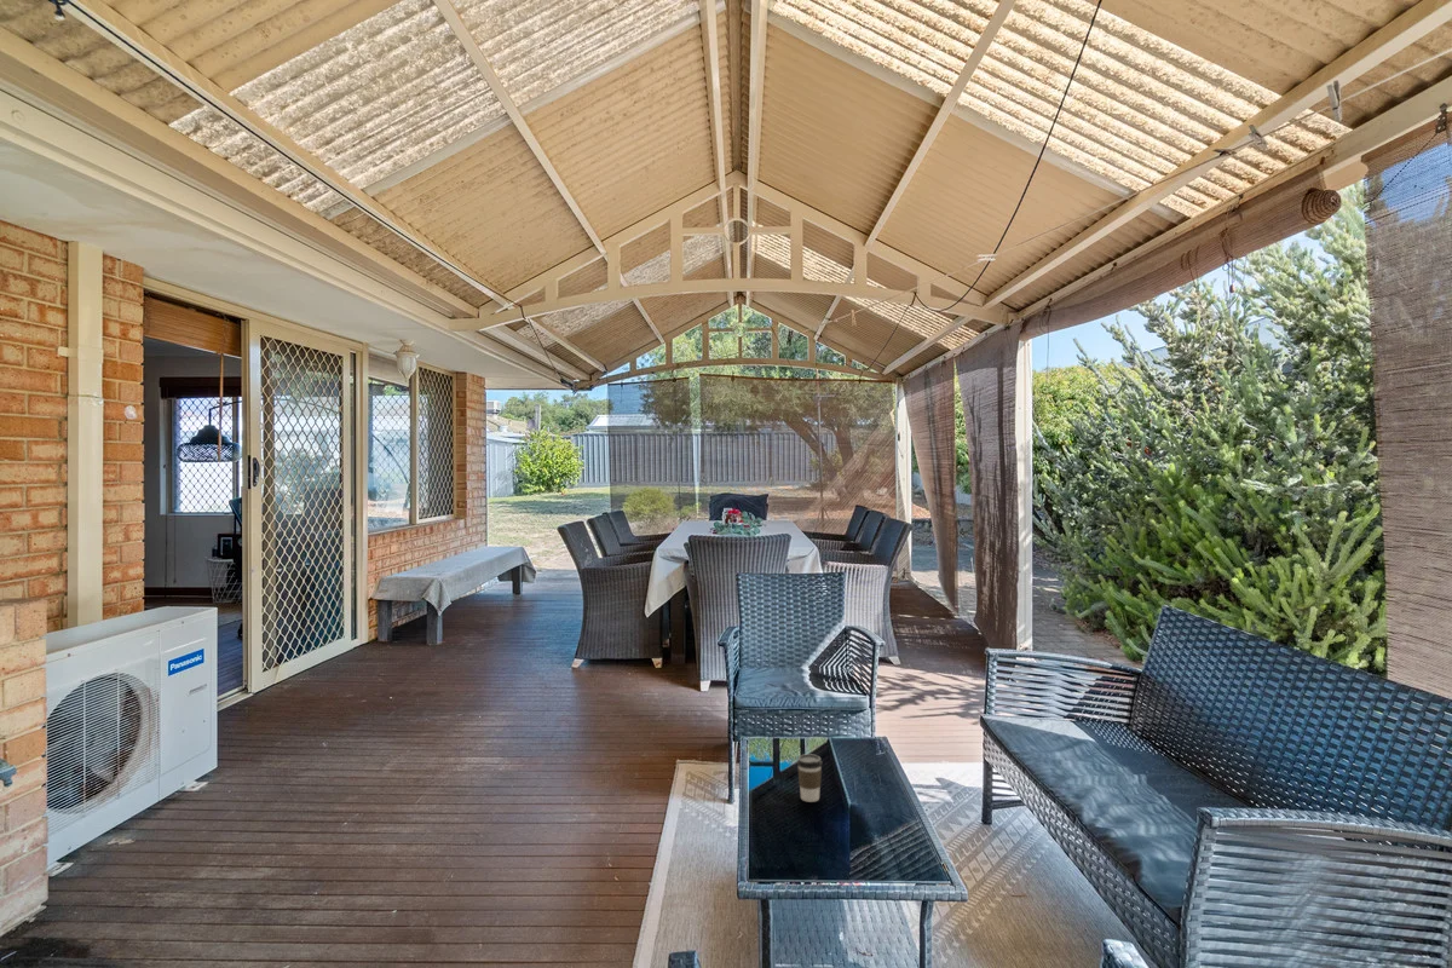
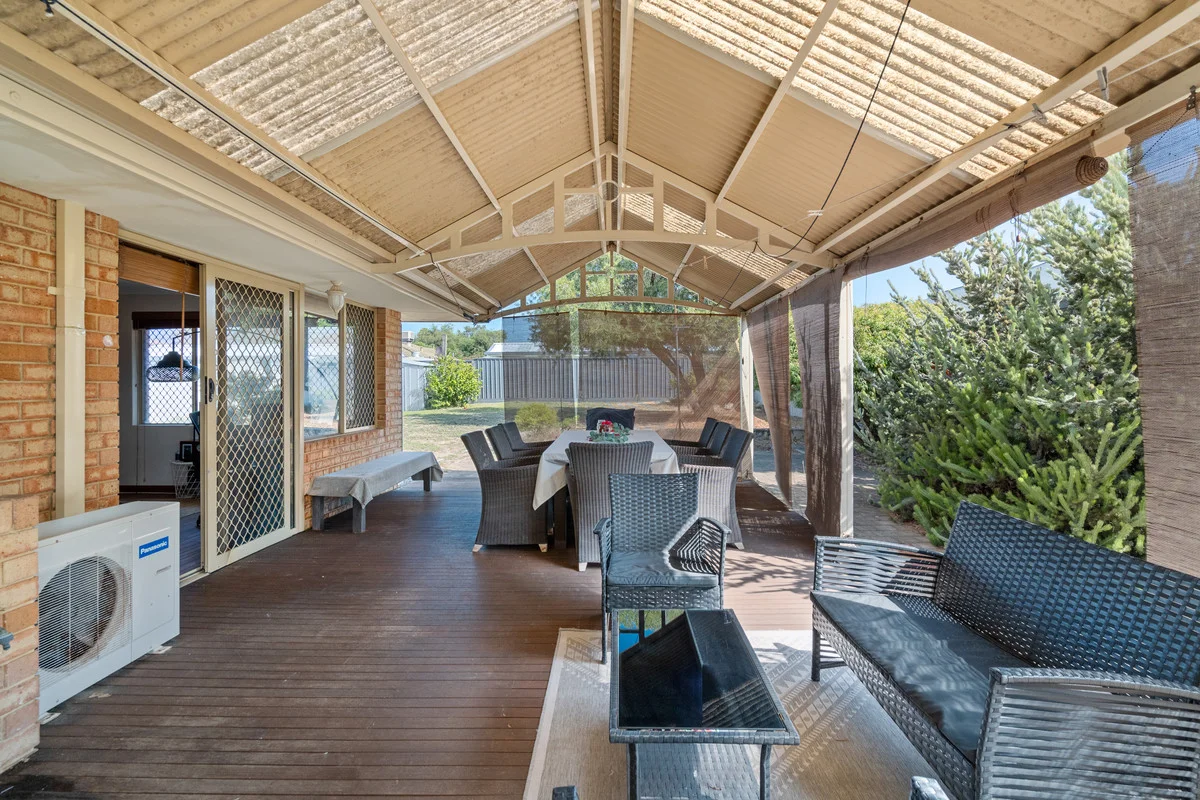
- coffee cup [796,753,823,803]
